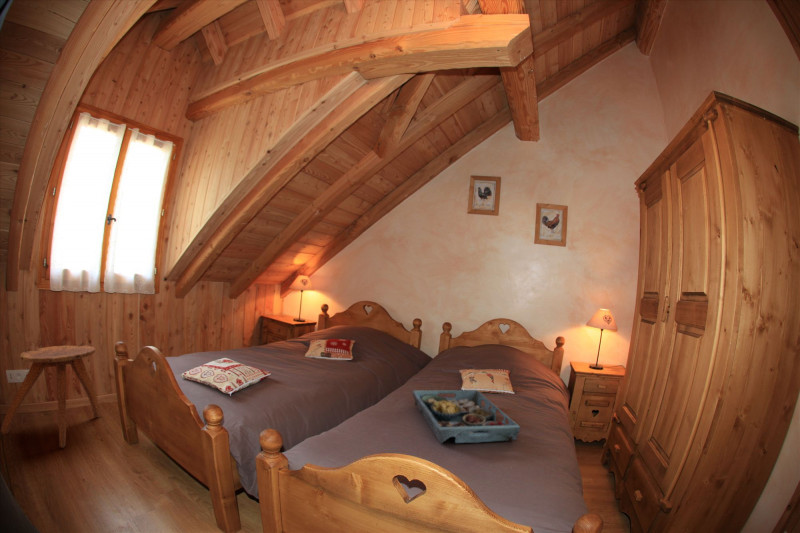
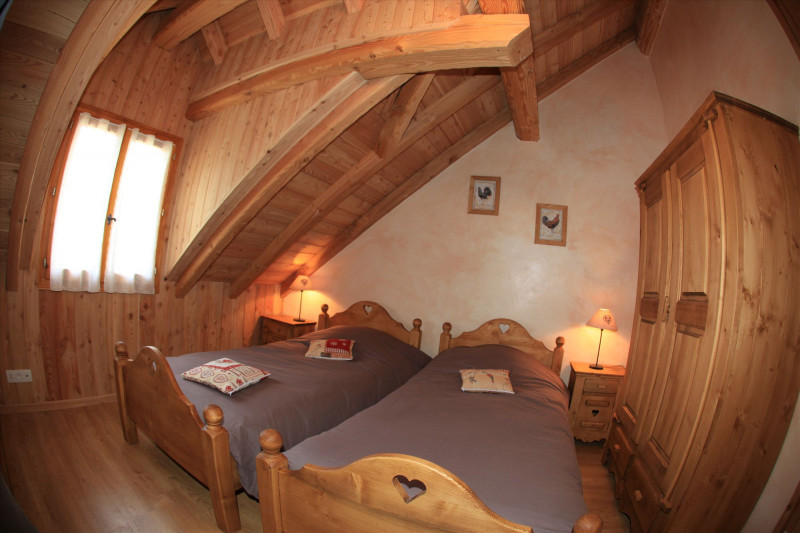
- serving tray [411,389,522,445]
- stool [0,345,101,449]
